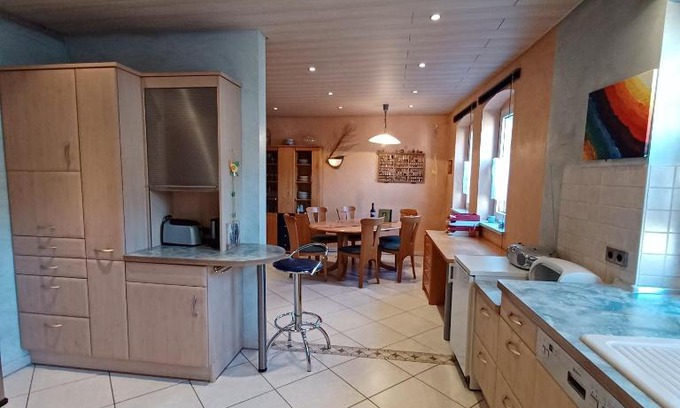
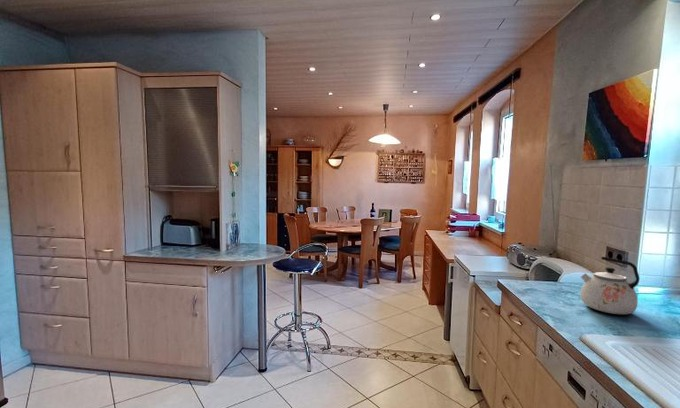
+ kettle [580,256,640,315]
